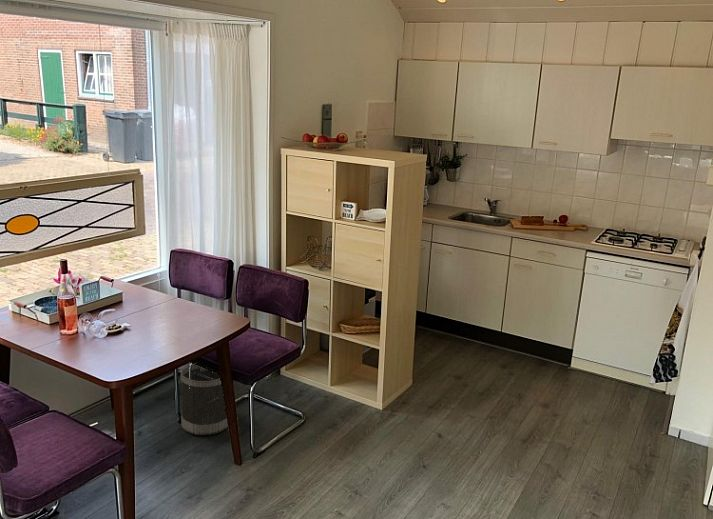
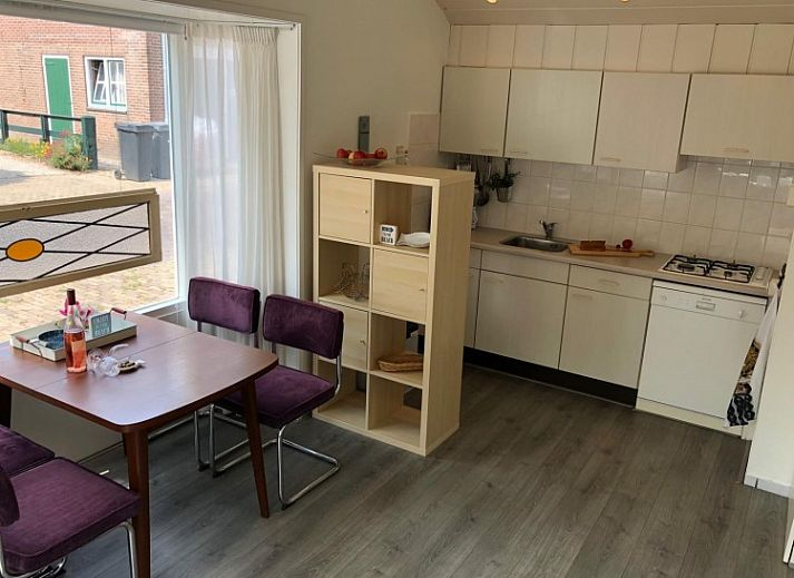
- wastebasket [179,363,229,436]
